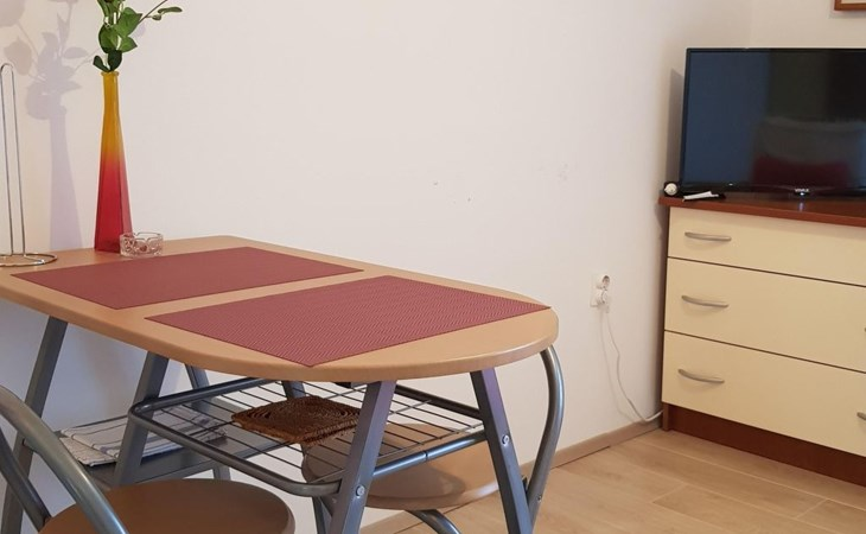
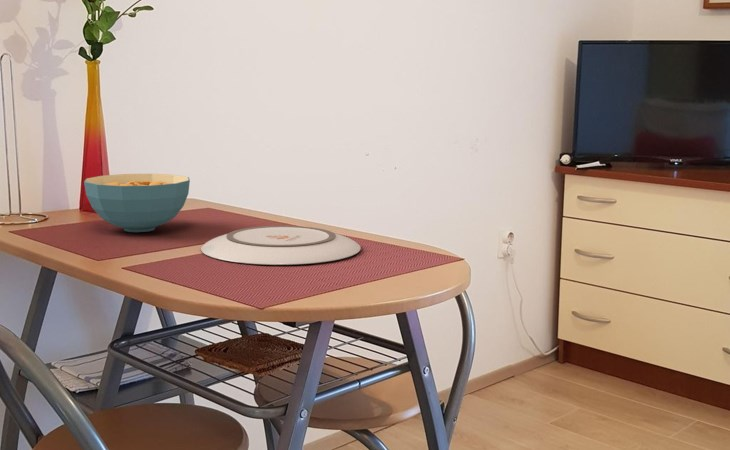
+ cereal bowl [83,173,191,233]
+ plate [200,225,362,266]
